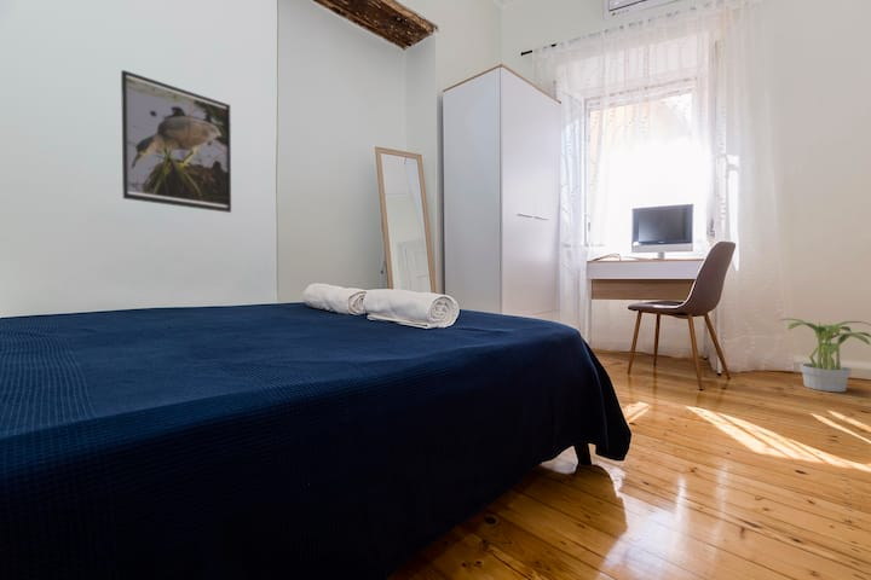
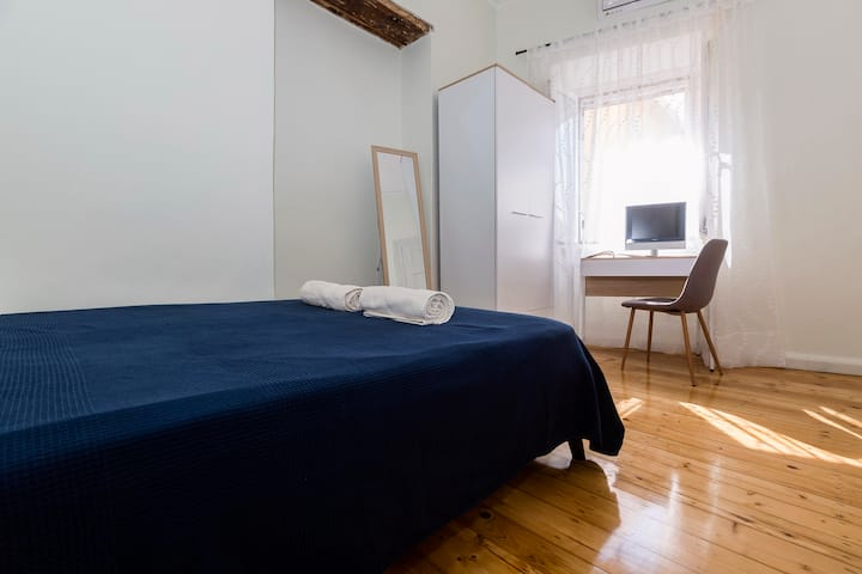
- potted plant [777,317,871,393]
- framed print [120,69,232,214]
